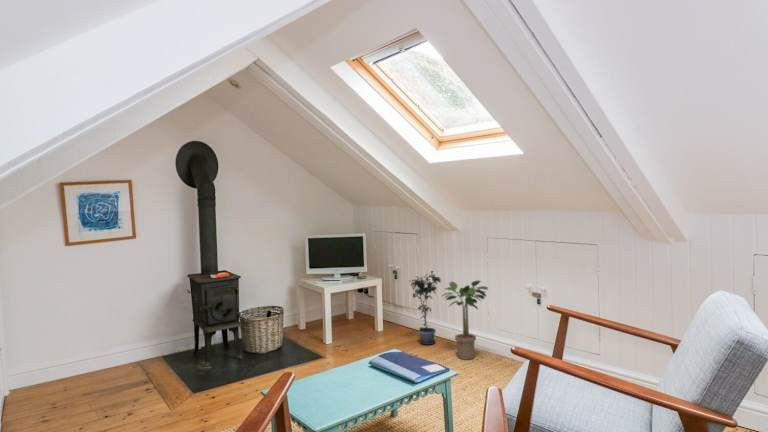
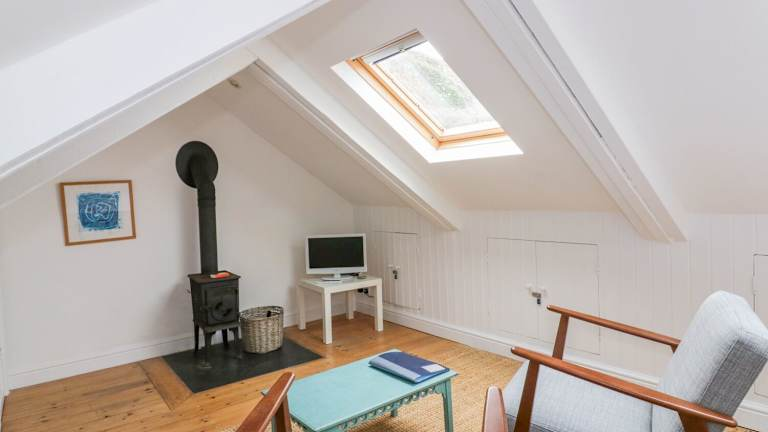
- potted plant [407,270,441,346]
- potted plant [440,280,490,361]
